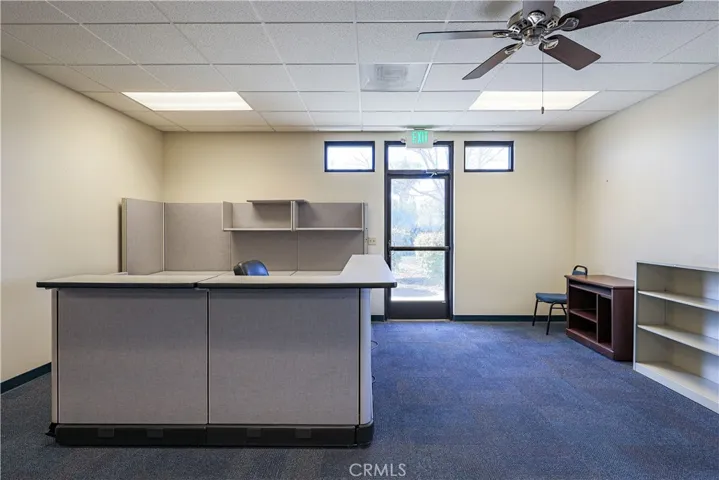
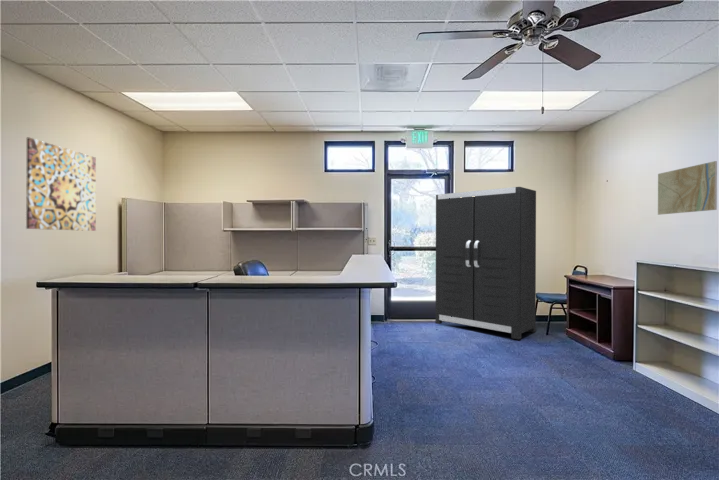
+ wall art [25,137,97,232]
+ storage cabinet [435,186,537,340]
+ map [657,160,718,216]
